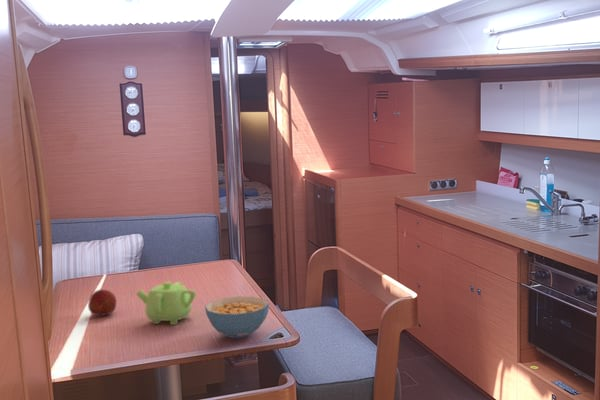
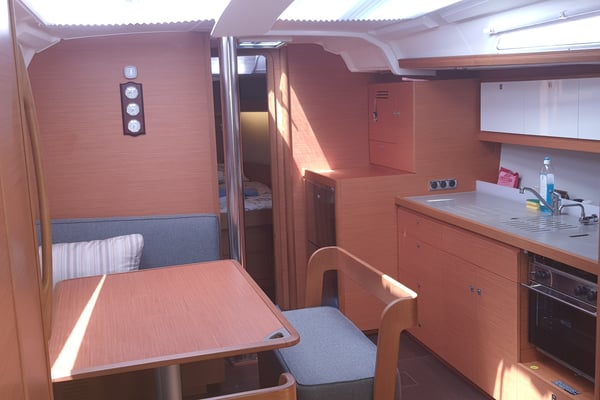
- cereal bowl [204,295,270,339]
- teapot [135,281,197,326]
- fruit [87,288,117,317]
